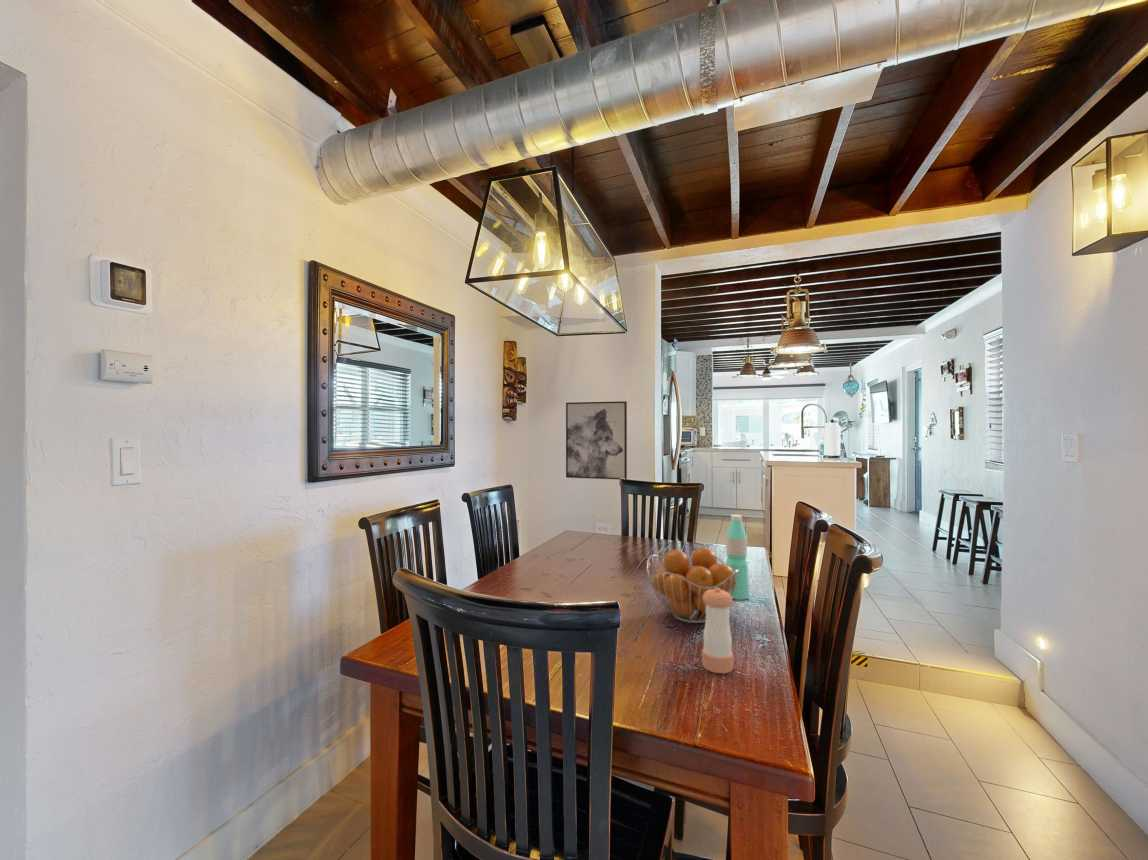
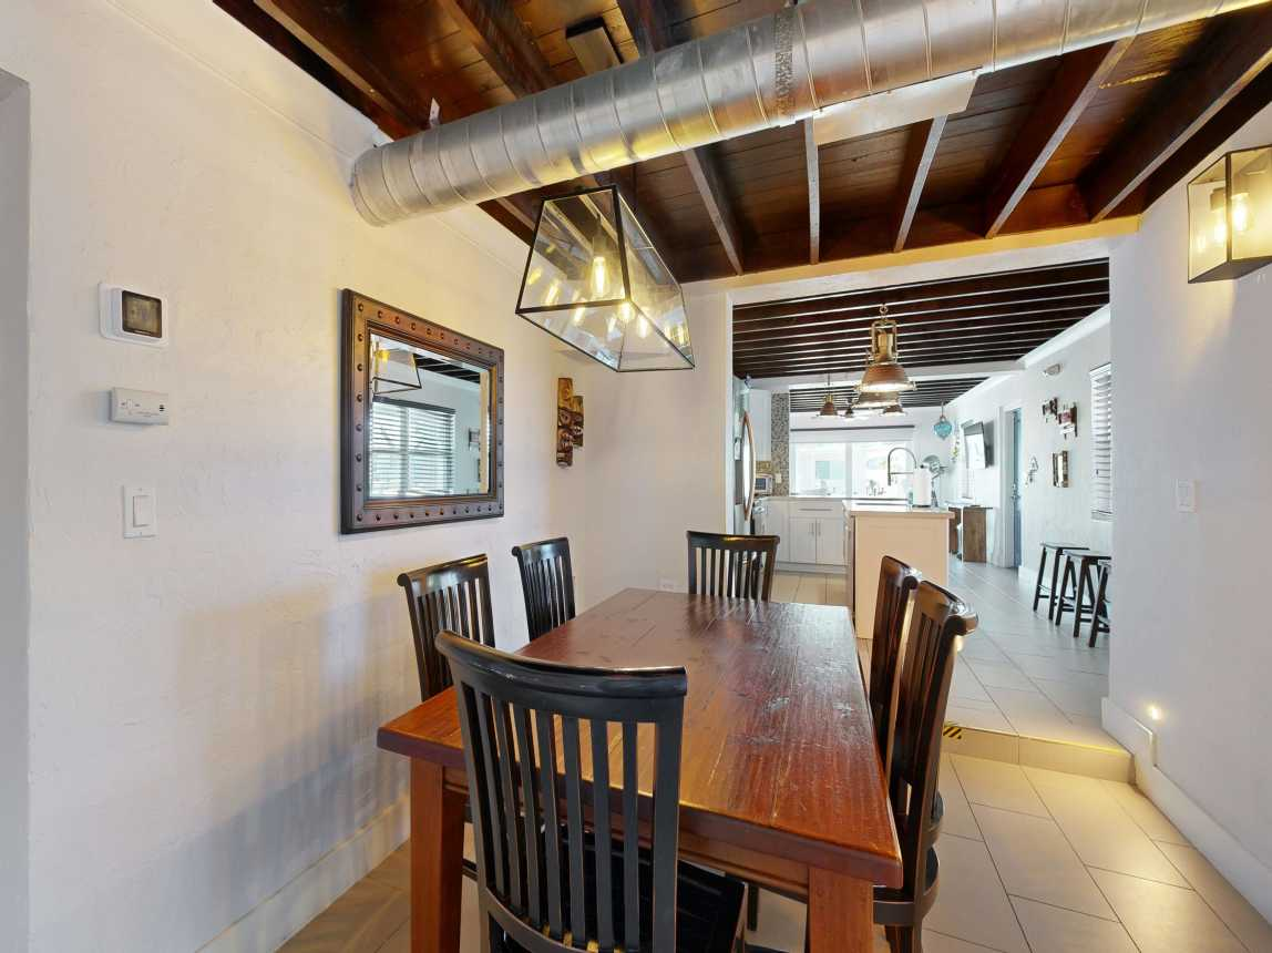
- fruit basket [646,546,739,624]
- pepper shaker [701,587,734,674]
- water bottle [725,514,750,601]
- wall art [565,400,628,480]
